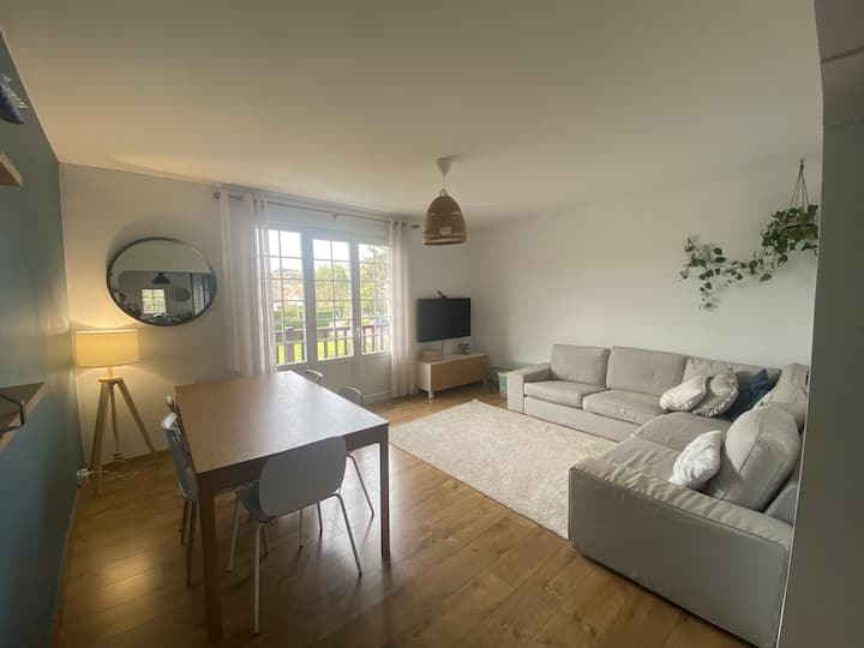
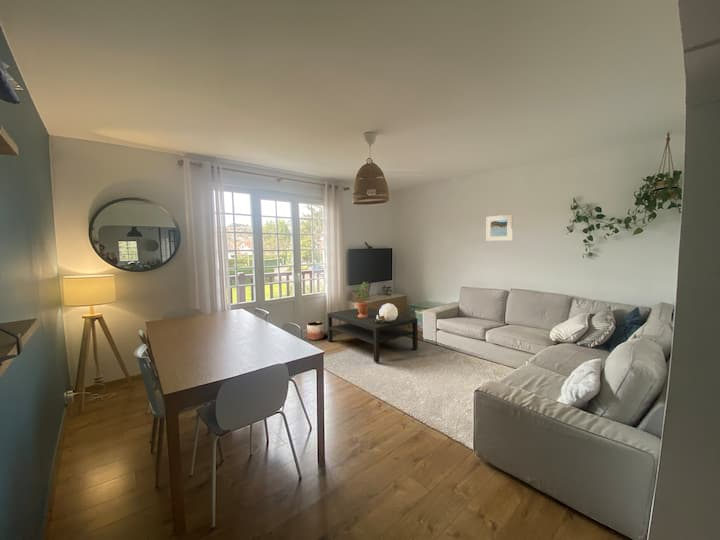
+ potted plant [353,279,373,318]
+ coffee table [326,307,419,363]
+ decorative sphere [374,302,399,323]
+ planter [306,321,325,341]
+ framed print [485,214,513,242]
